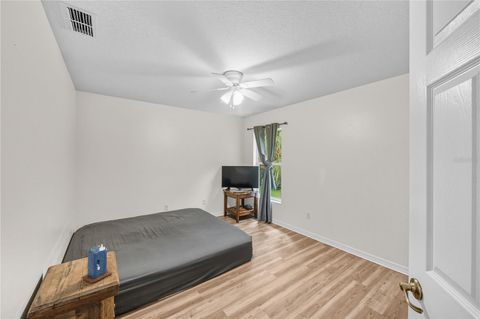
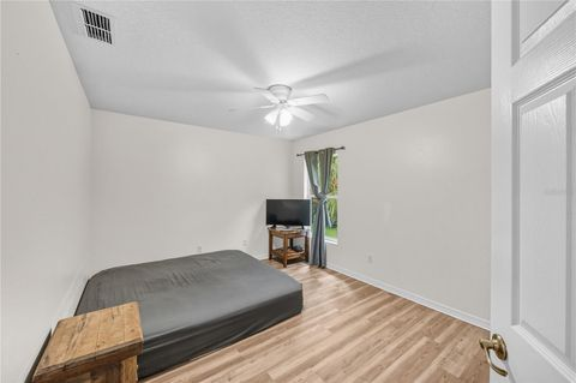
- candle [81,243,113,284]
